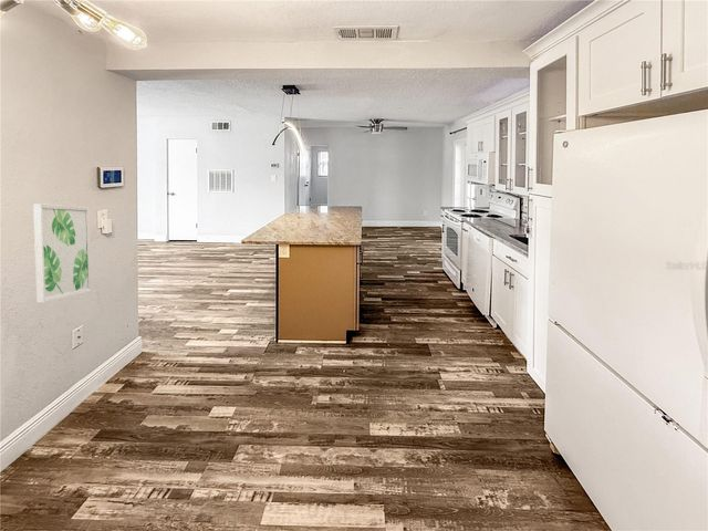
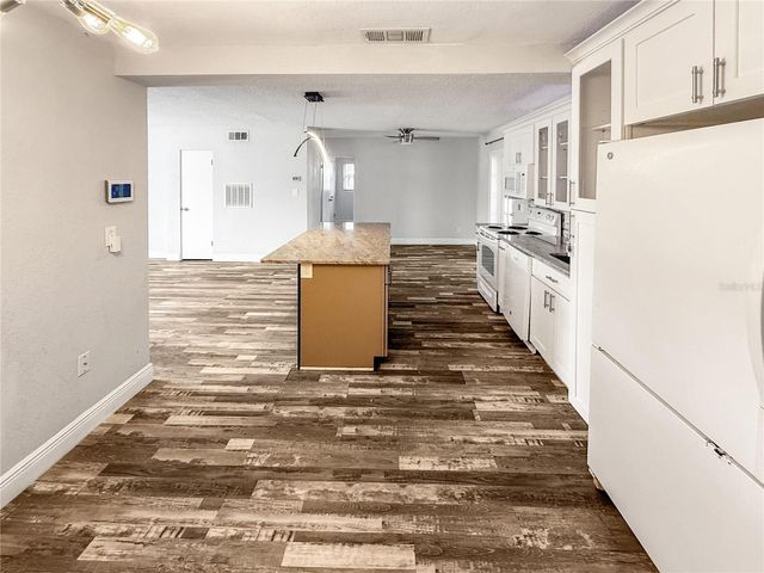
- wall art [32,204,93,303]
